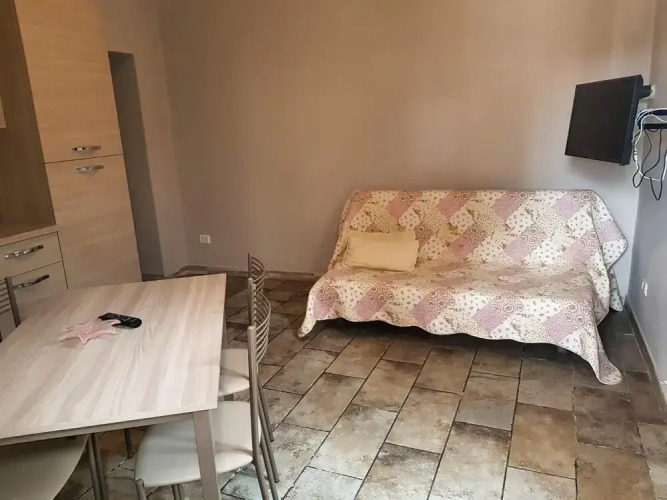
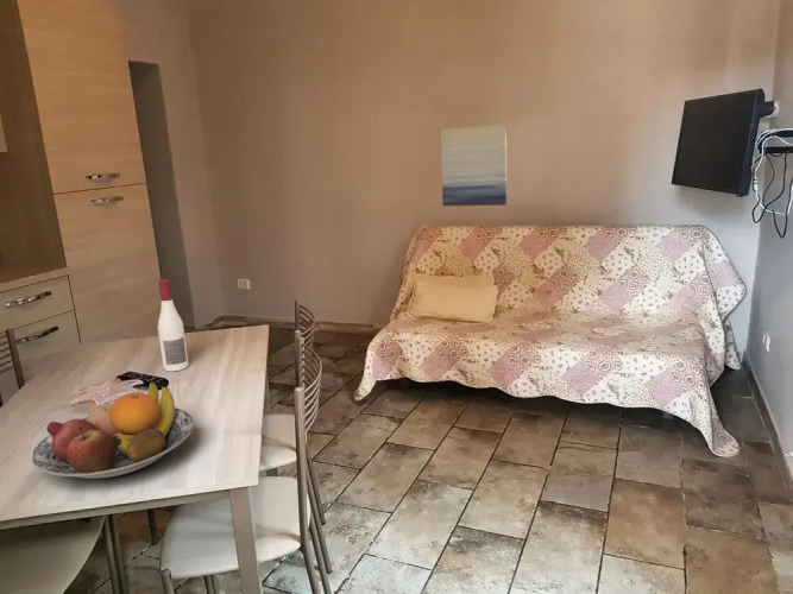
+ alcohol [157,278,190,373]
+ wall art [440,124,508,207]
+ fruit bowl [30,380,195,480]
